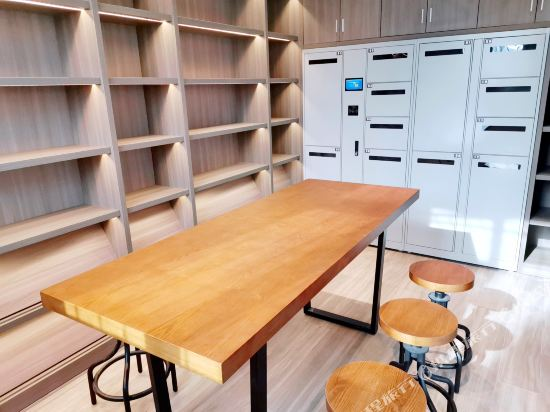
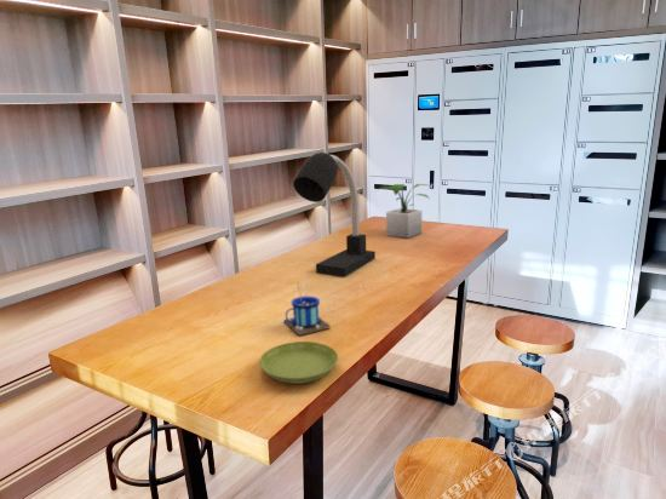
+ potted plant [374,183,435,240]
+ desk lamp [292,151,377,277]
+ saucer [258,340,339,385]
+ mug [283,273,332,337]
